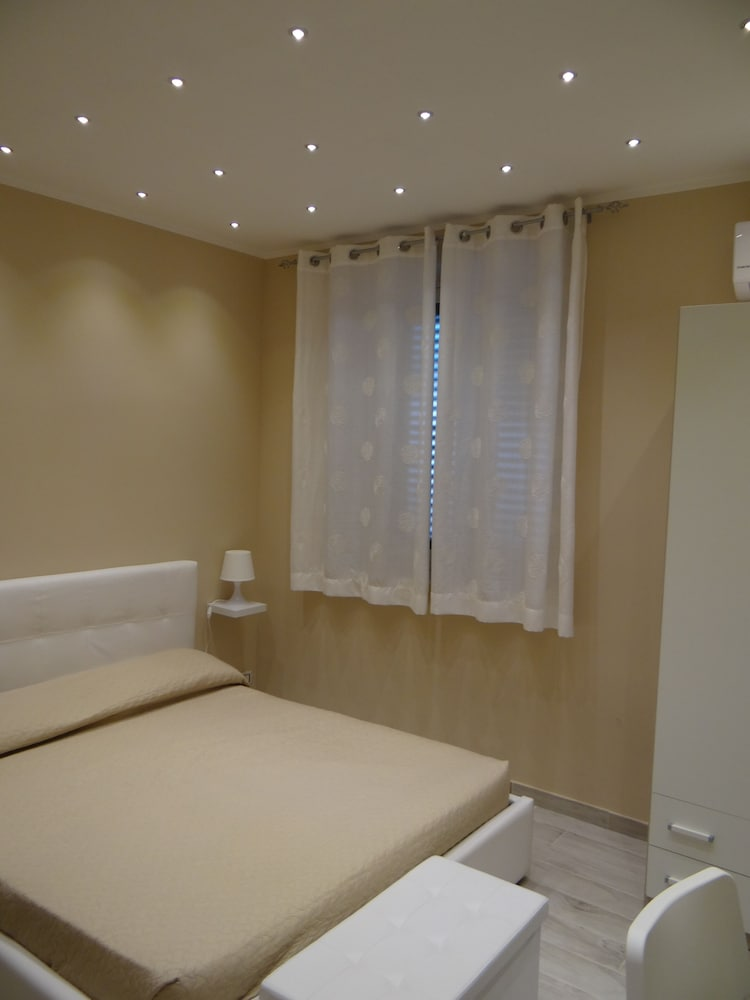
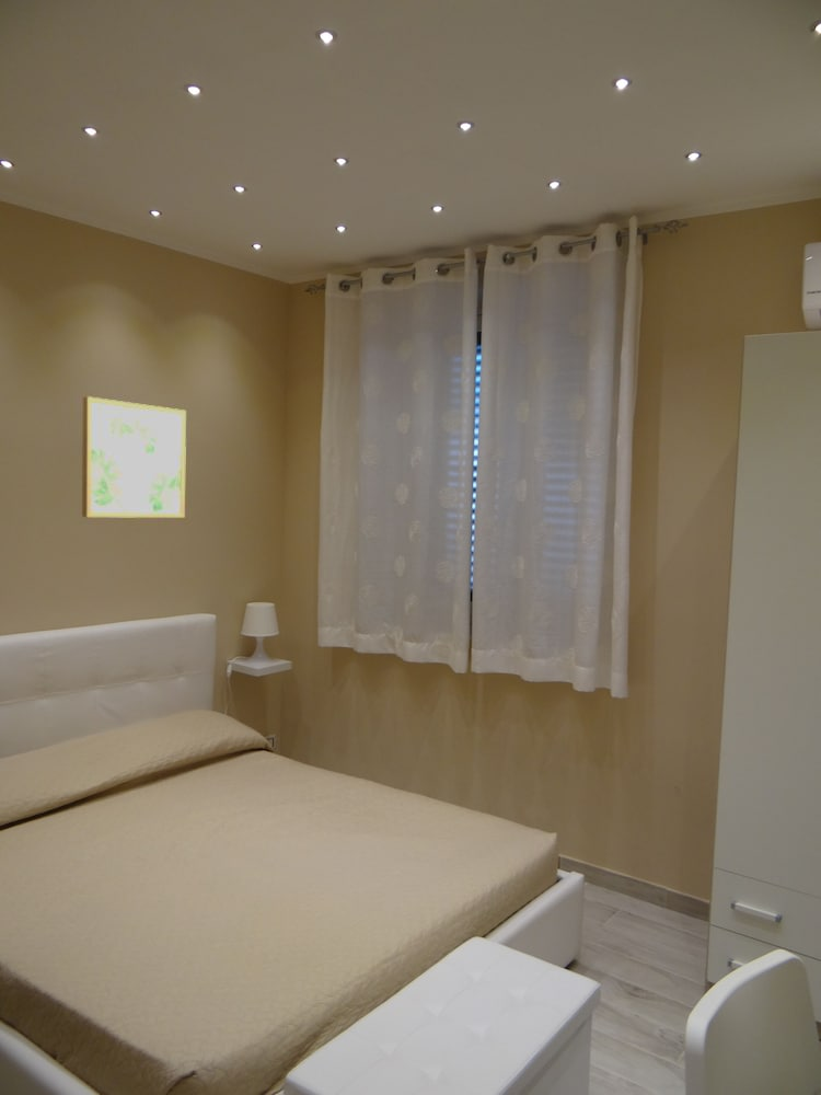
+ wall art [81,395,187,519]
